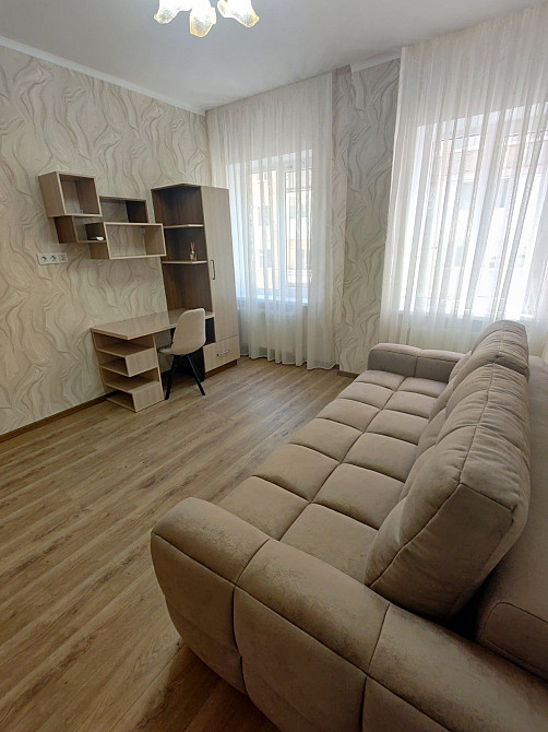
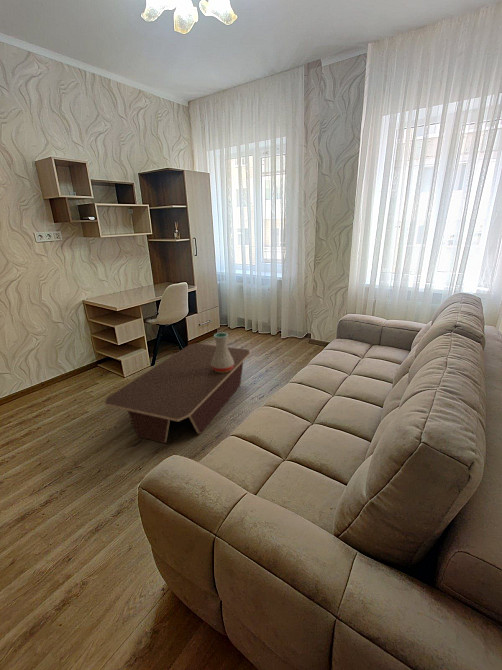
+ vase [211,332,234,373]
+ coffee table [104,342,251,444]
